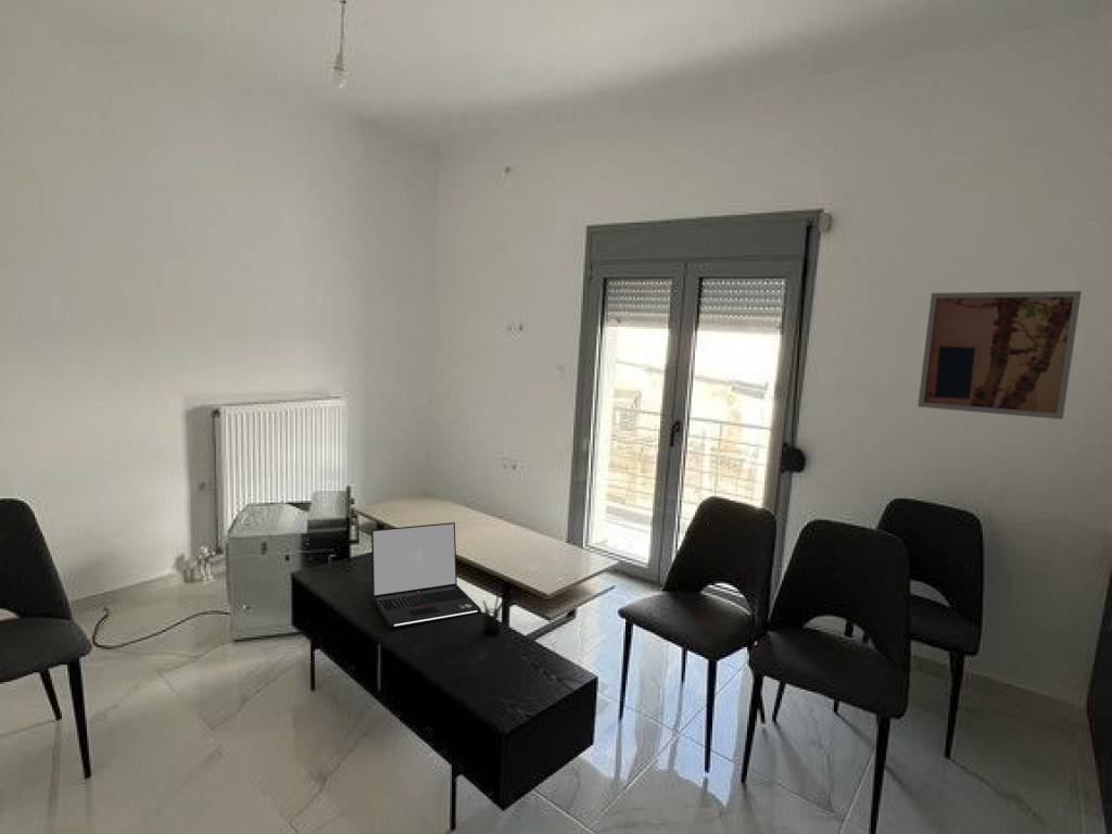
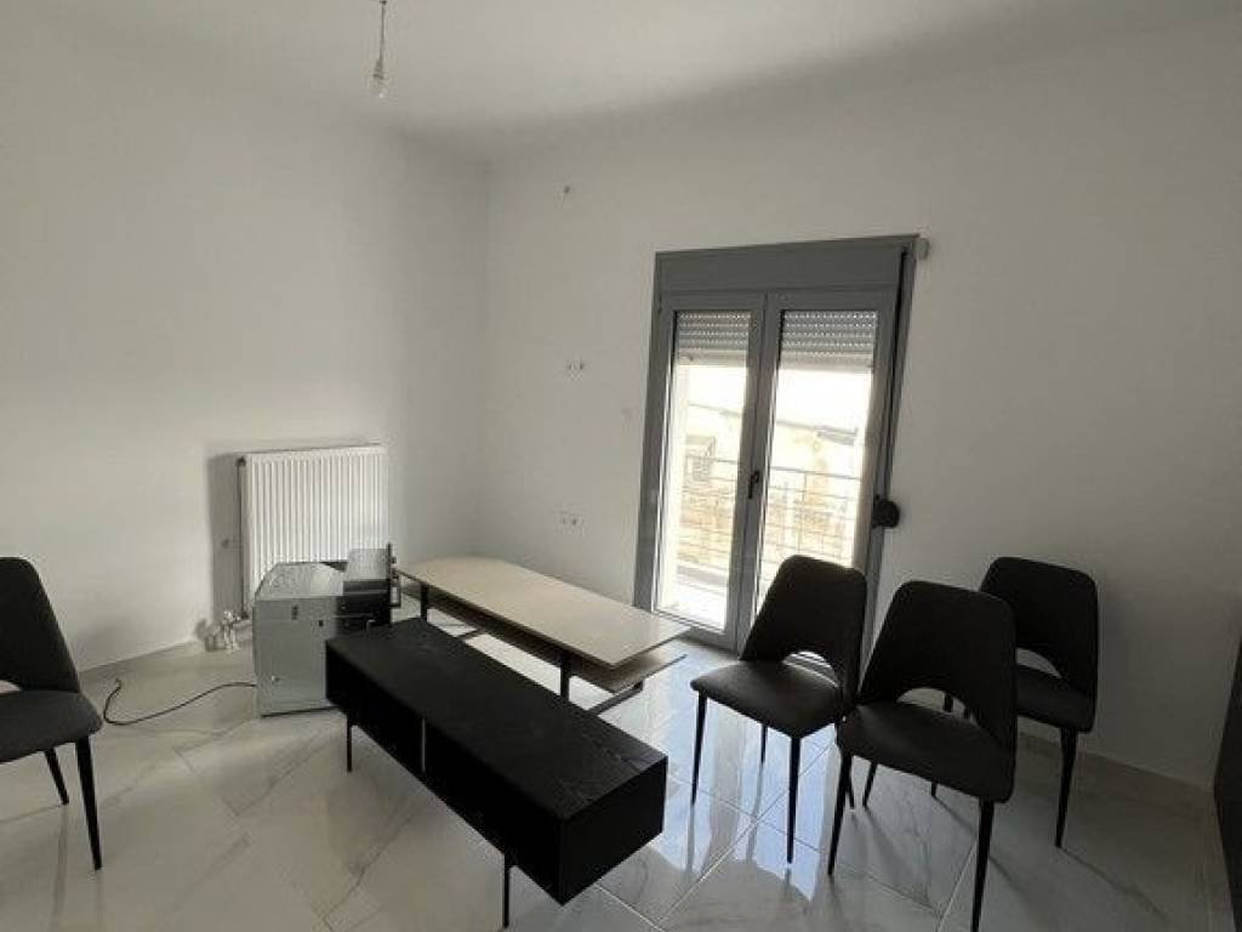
- laptop [370,521,482,629]
- pen holder [481,594,506,635]
- wall art [917,290,1083,420]
